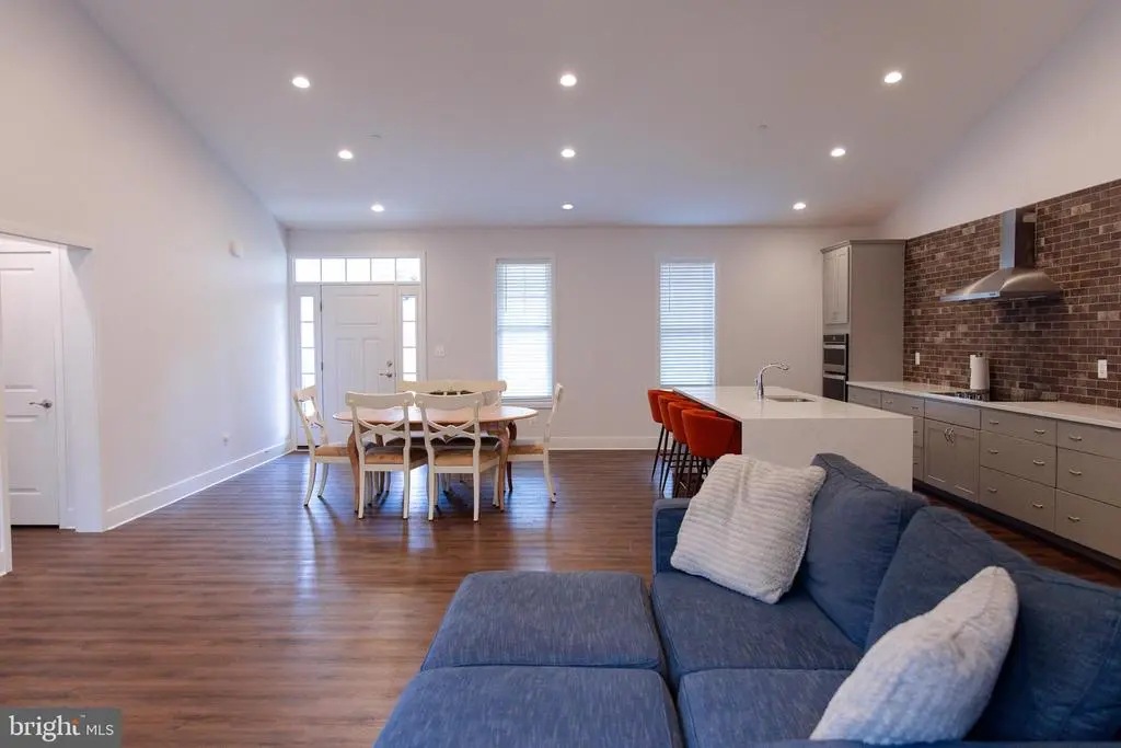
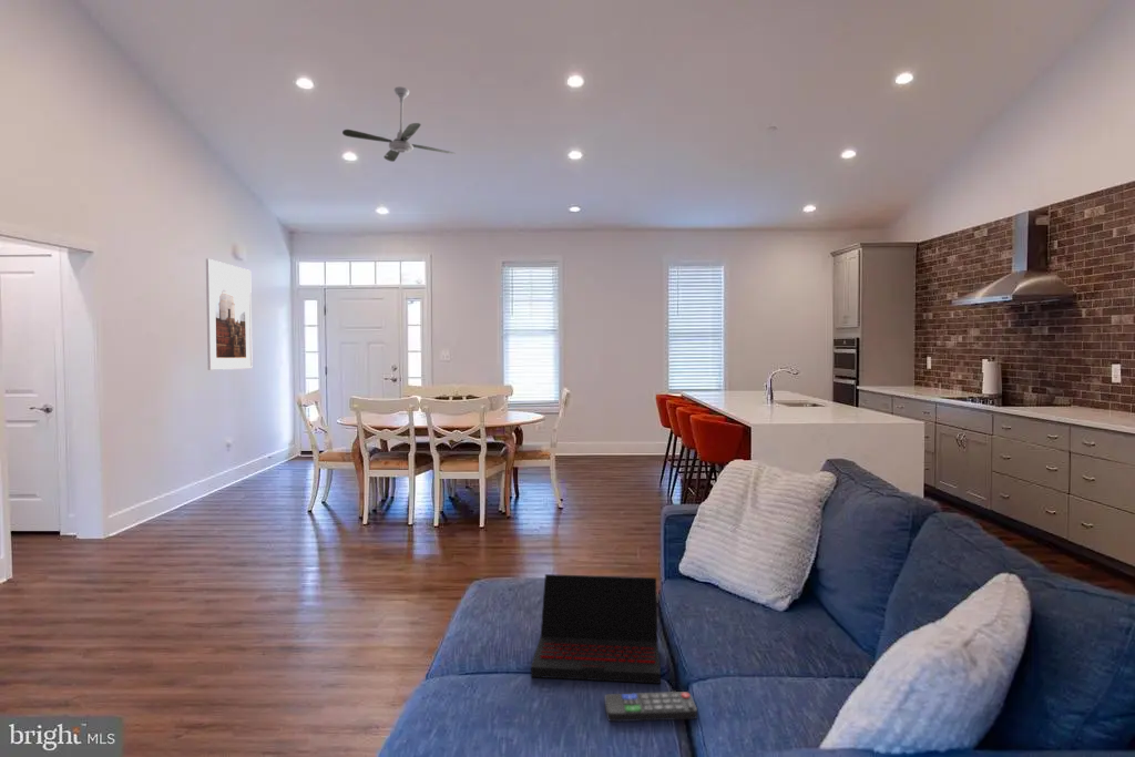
+ remote control [604,690,698,723]
+ laptop [530,573,662,685]
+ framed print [205,258,254,371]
+ ceiling fan [341,85,457,163]
